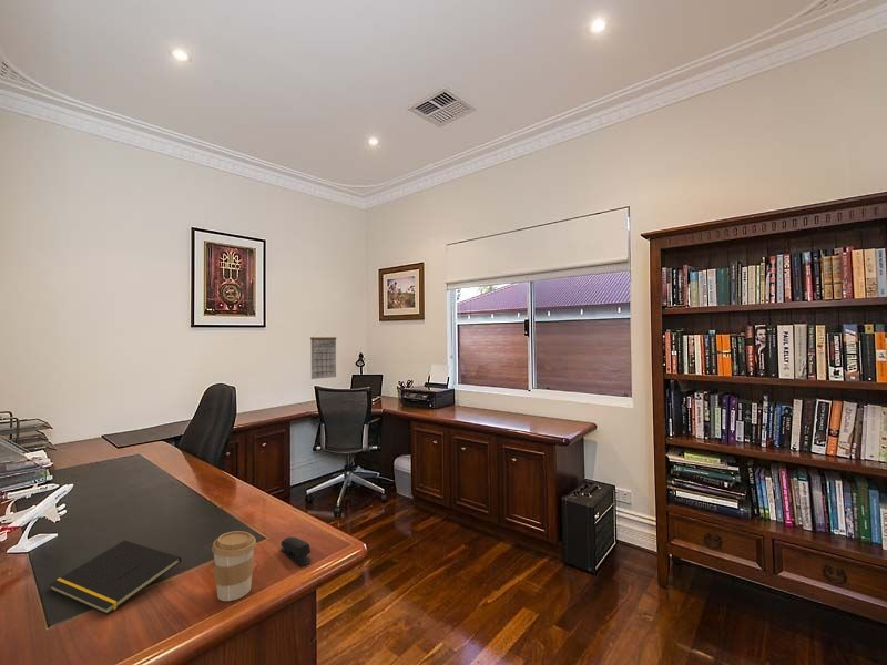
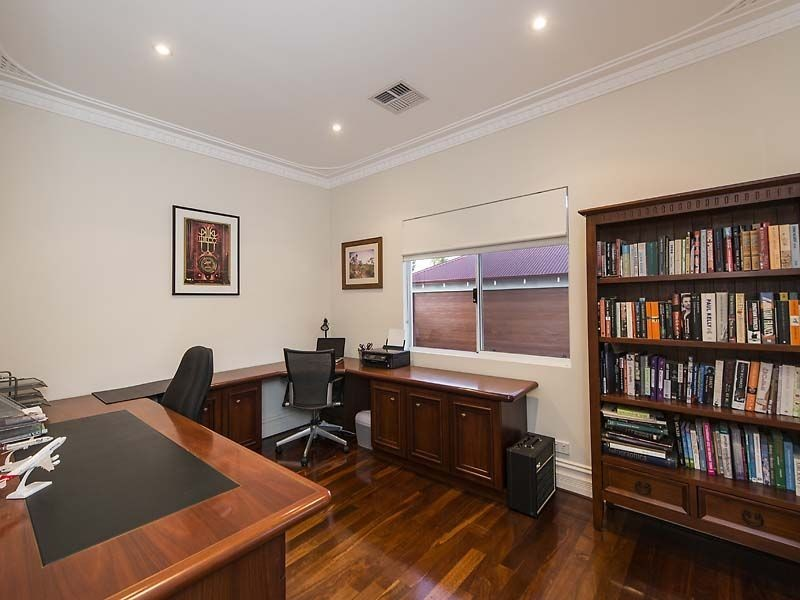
- notepad [48,540,182,615]
- coffee cup [211,530,257,602]
- calendar [309,328,337,380]
- stapler [279,536,313,566]
